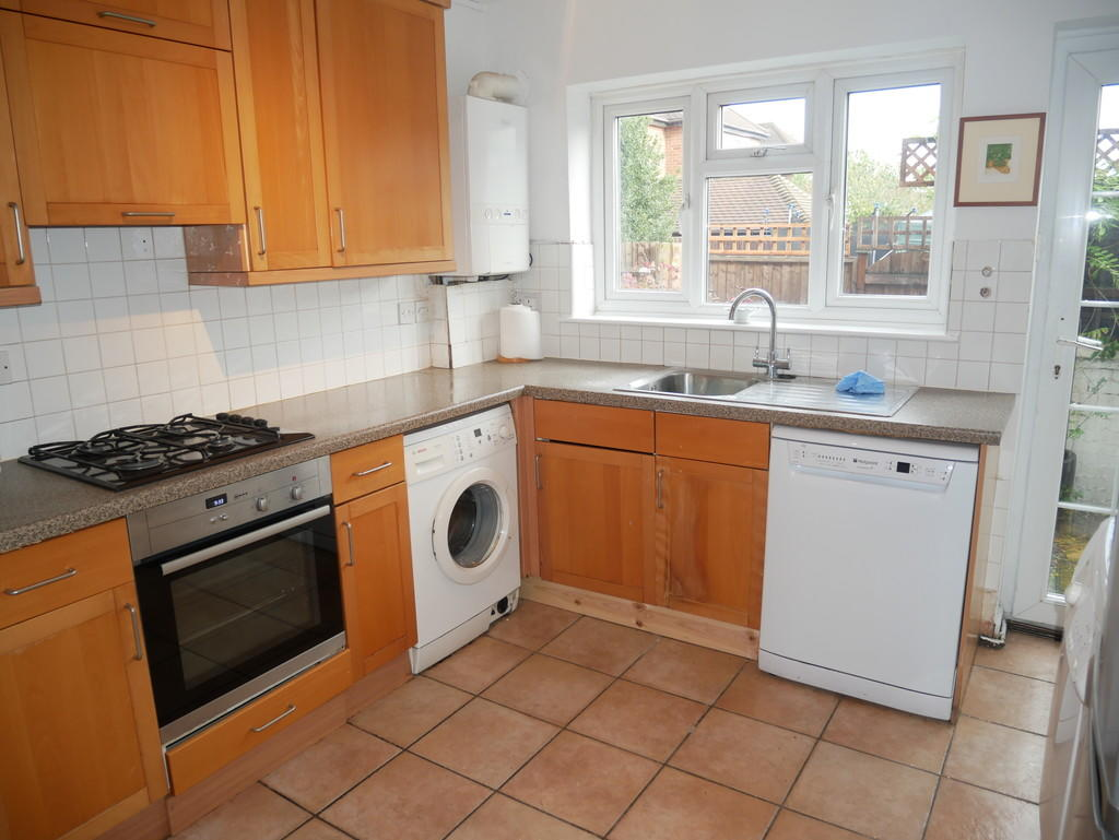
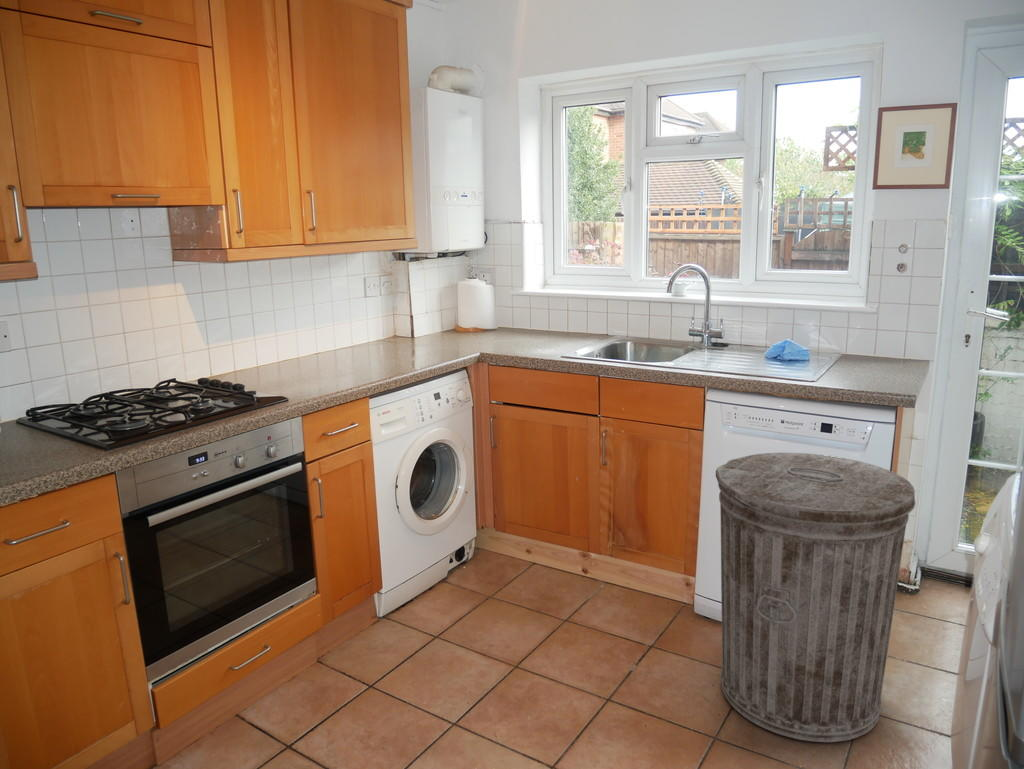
+ trash can [715,452,917,743]
